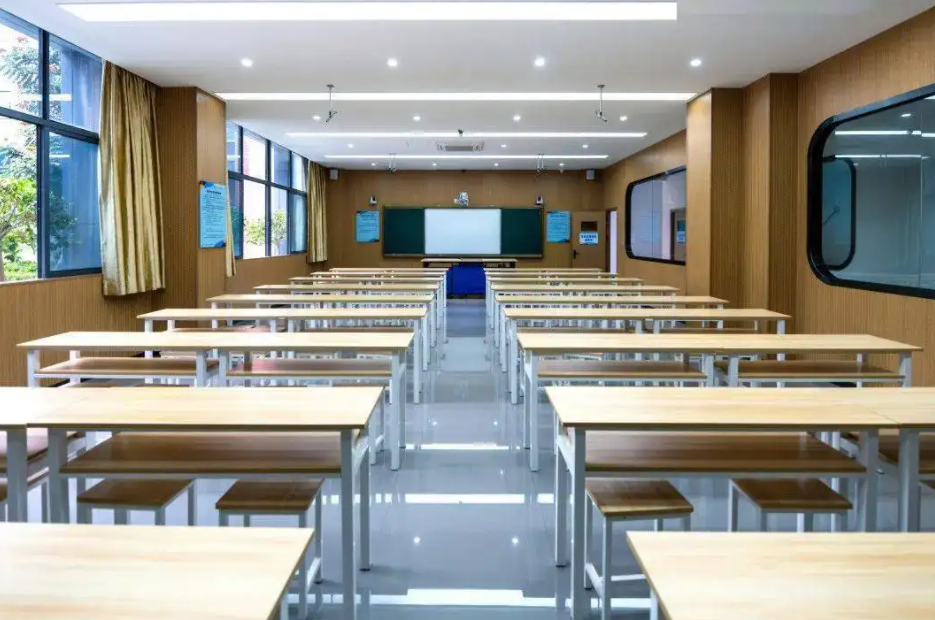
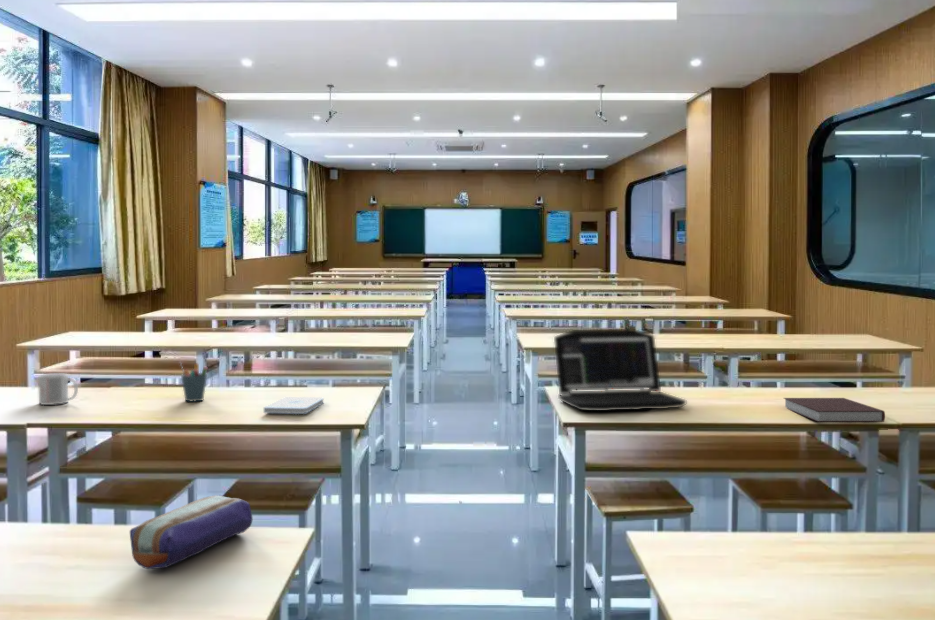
+ notepad [263,396,325,415]
+ laptop [553,328,687,412]
+ mug [37,373,79,406]
+ pencil case [129,495,254,570]
+ pen holder [179,360,209,403]
+ notebook [783,397,886,423]
